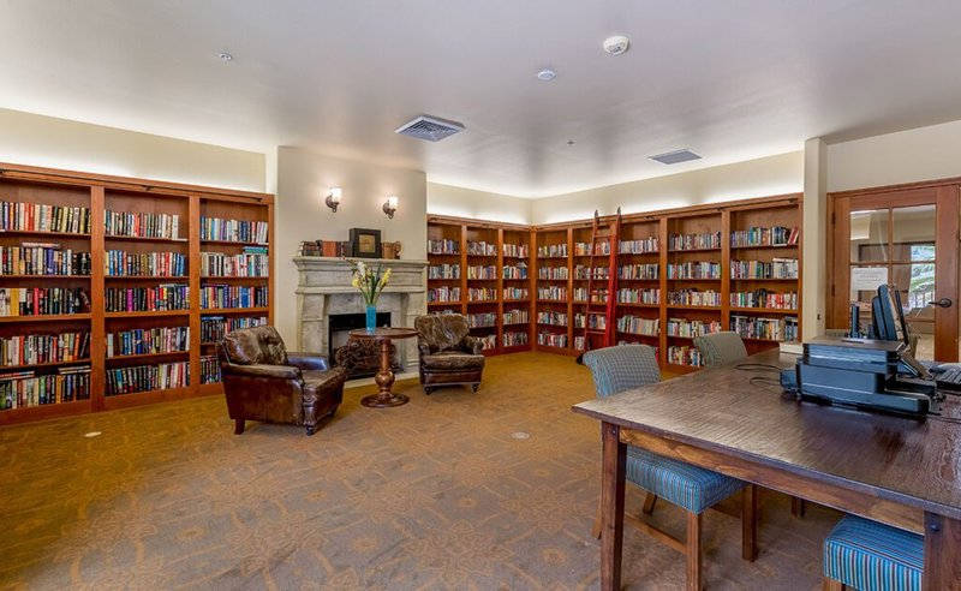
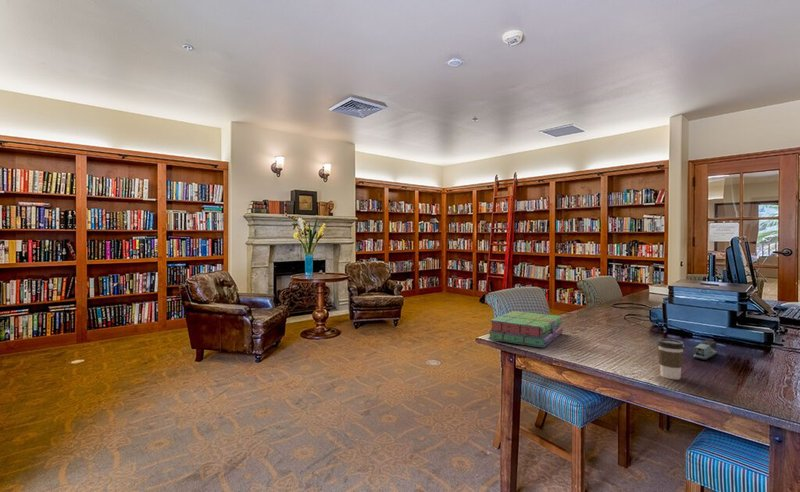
+ stack of books [487,310,564,349]
+ stapler [692,339,719,361]
+ coffee cup [656,338,685,380]
